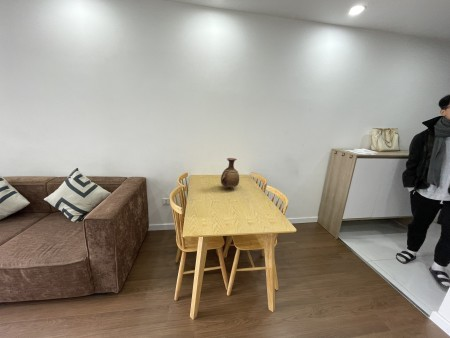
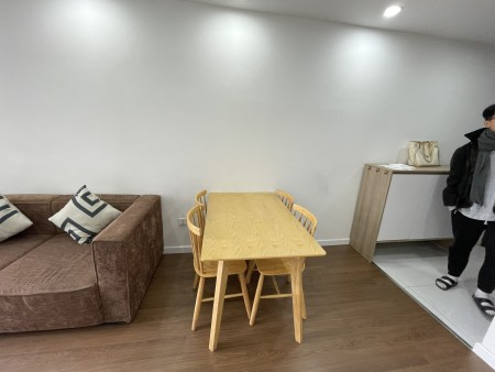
- vase [220,157,240,190]
